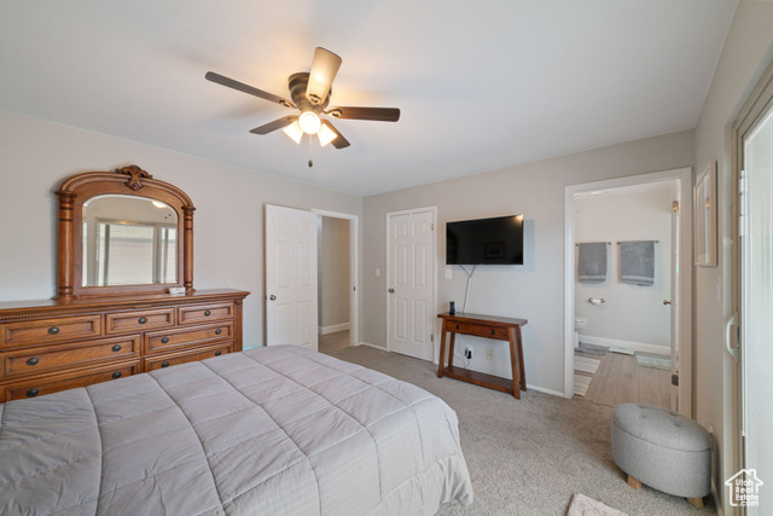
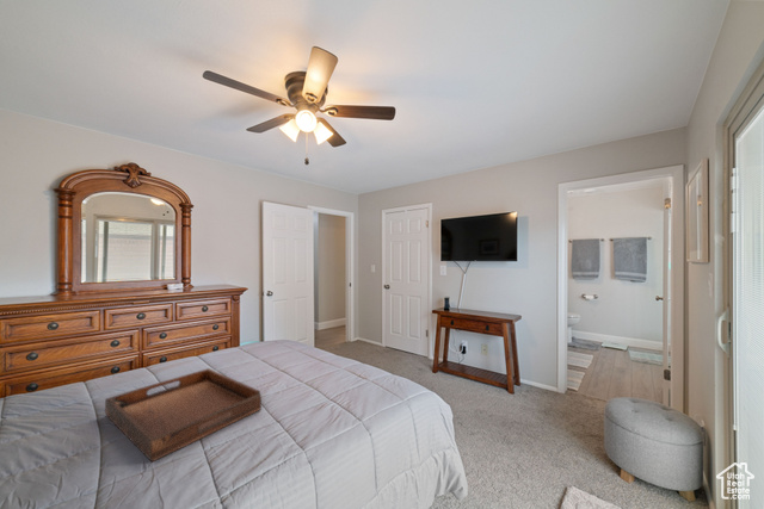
+ serving tray [104,367,263,463]
